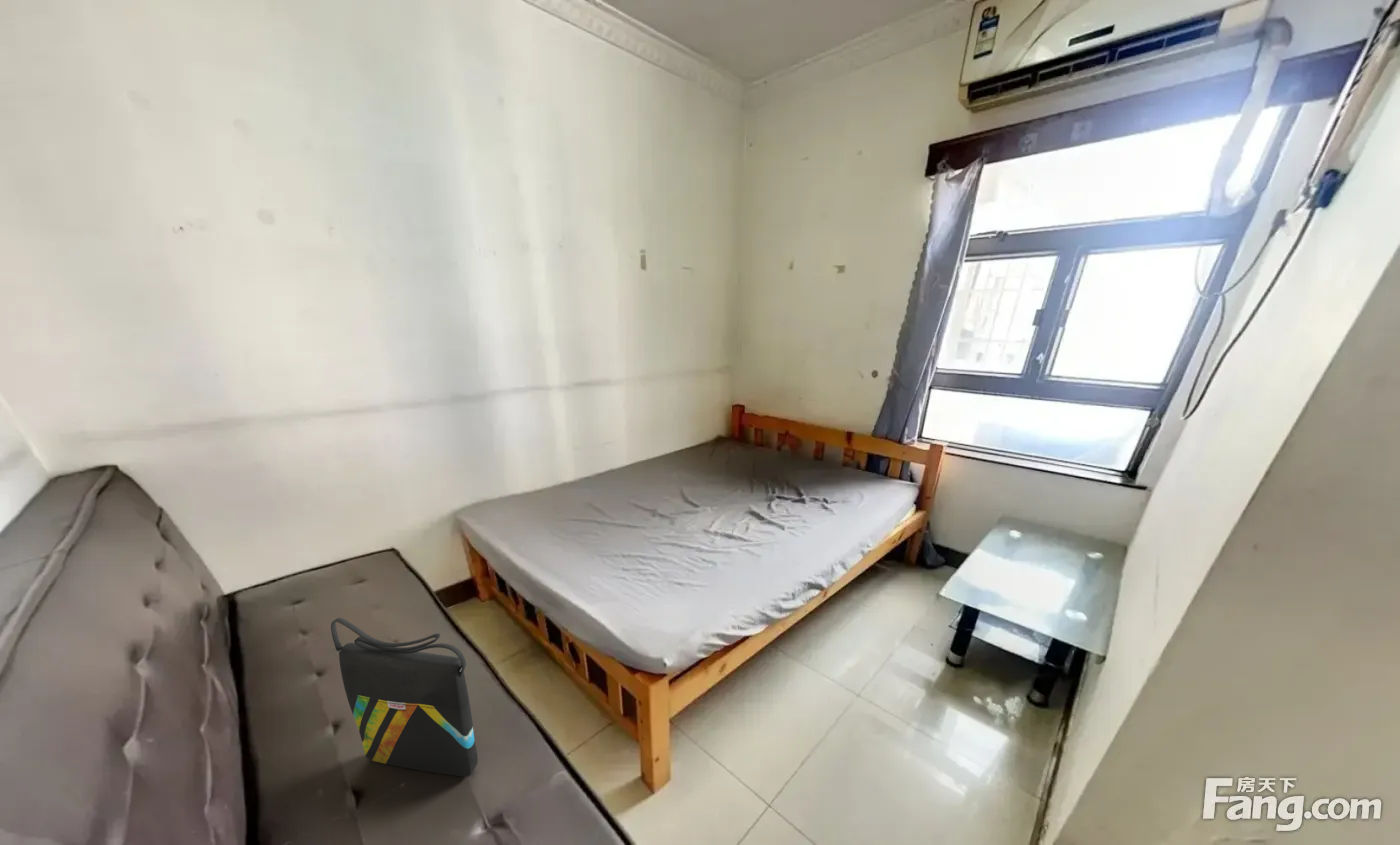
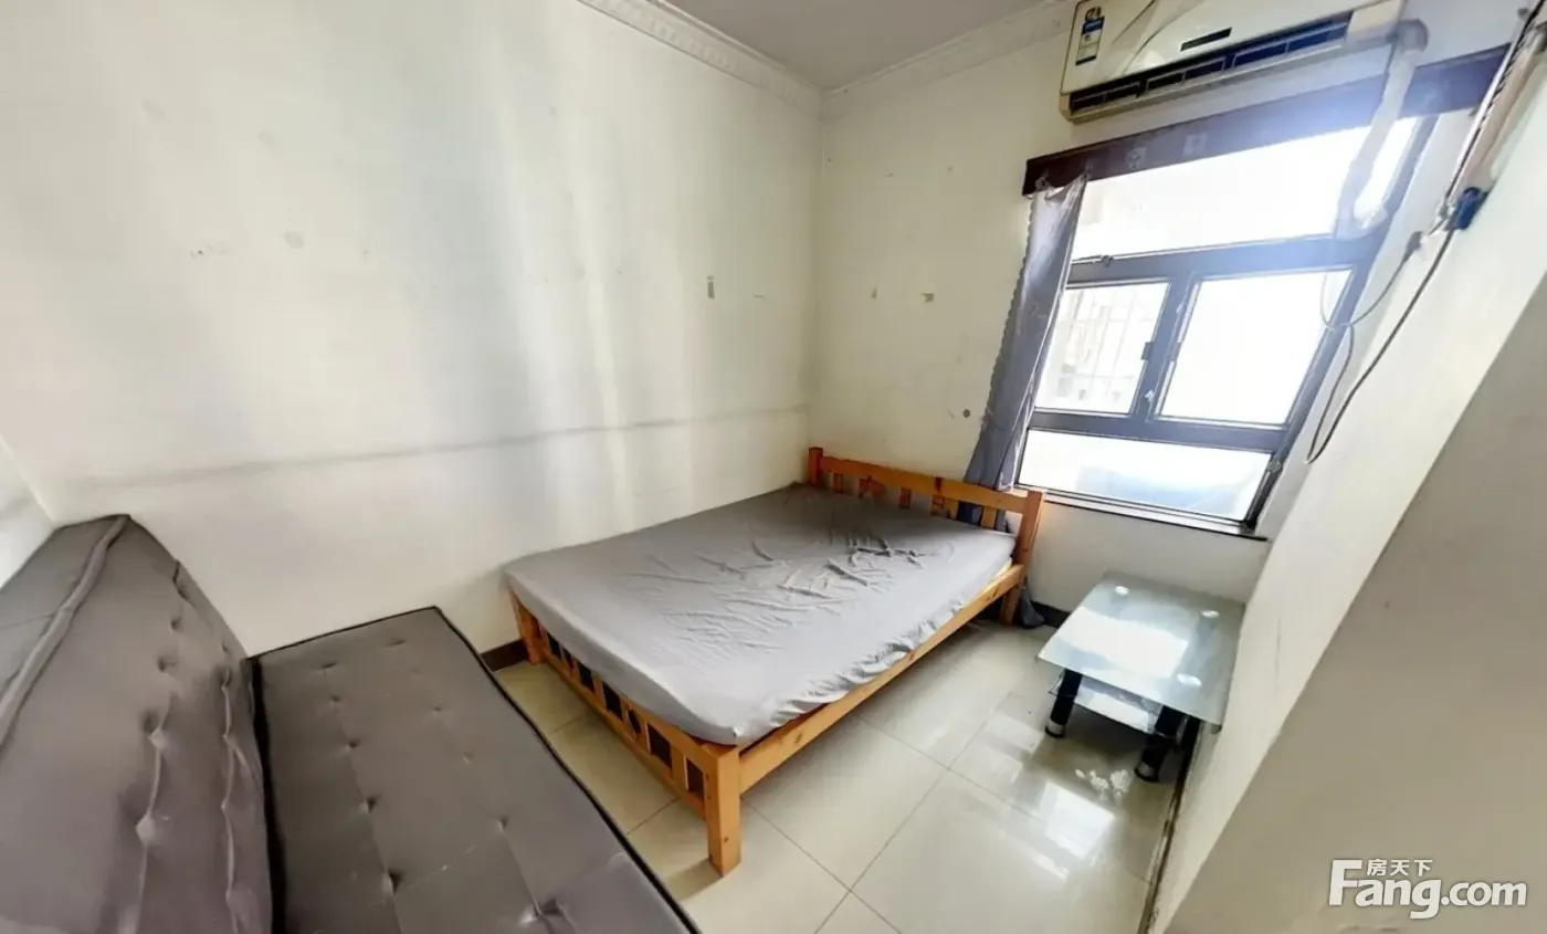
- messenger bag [330,617,479,778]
